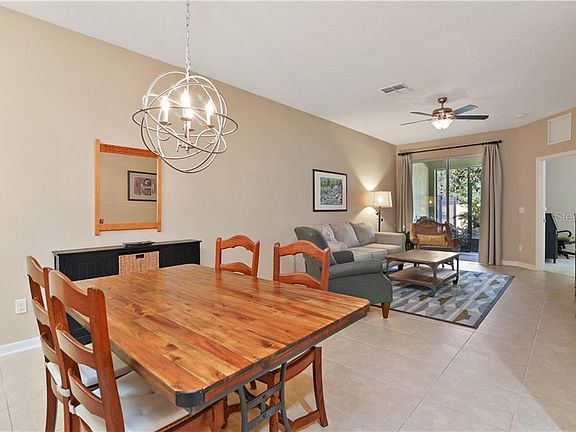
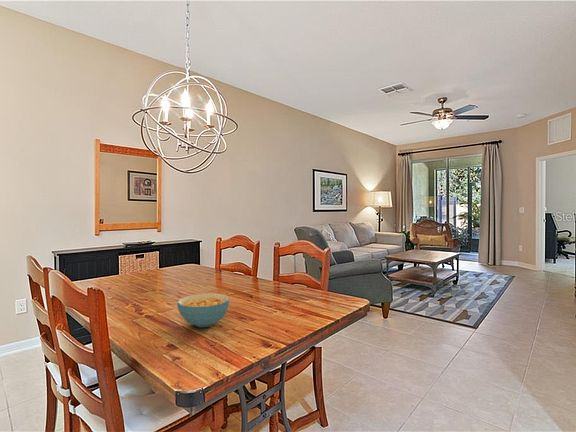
+ cereal bowl [176,292,231,328]
